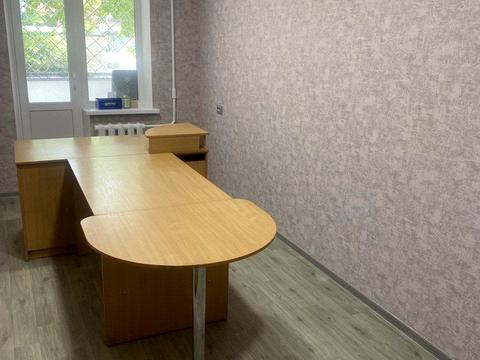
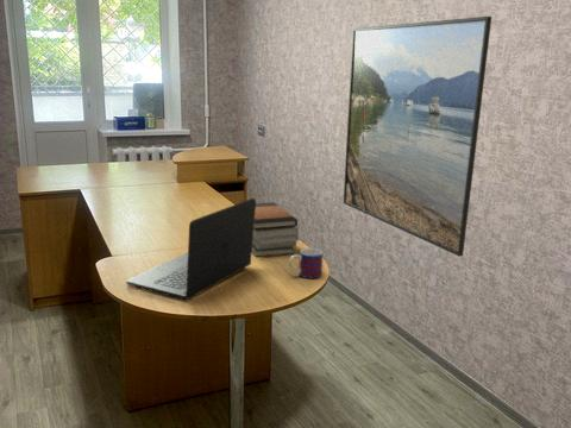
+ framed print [343,15,492,258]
+ book stack [252,201,300,258]
+ laptop [125,197,257,301]
+ mug [288,247,325,279]
